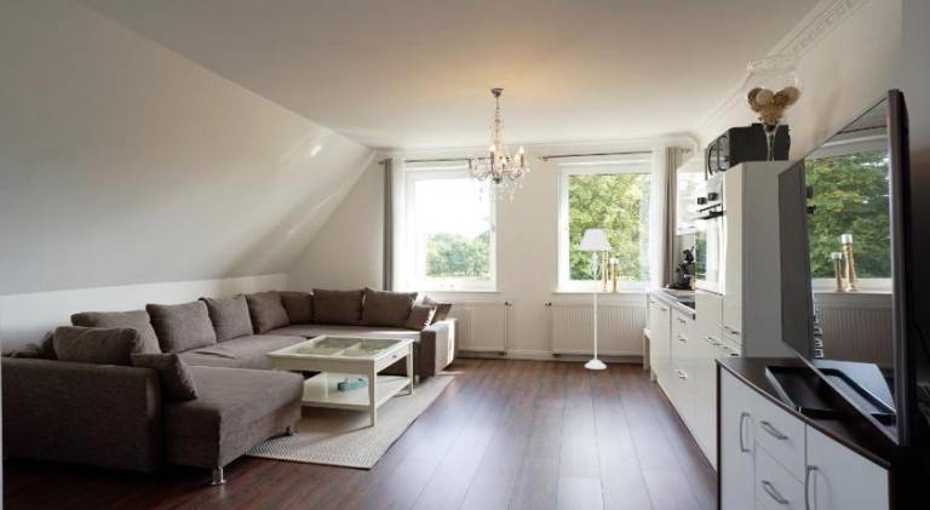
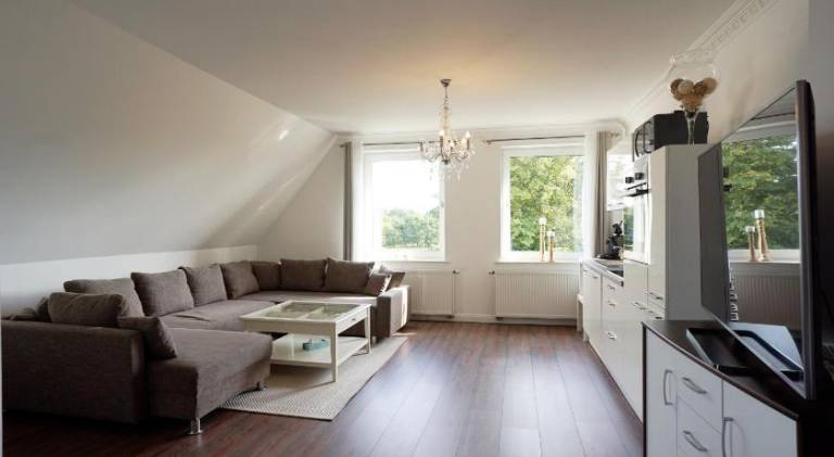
- floor lamp [576,228,613,371]
